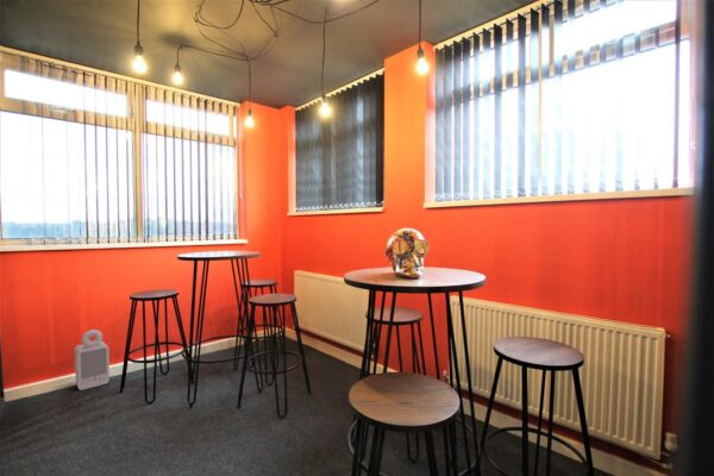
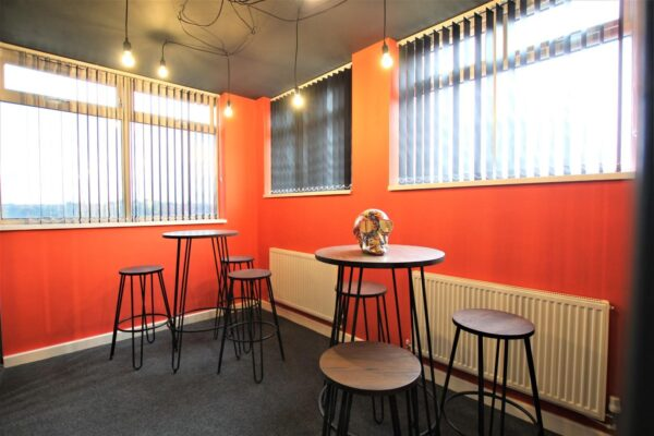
- air purifier [74,328,111,392]
